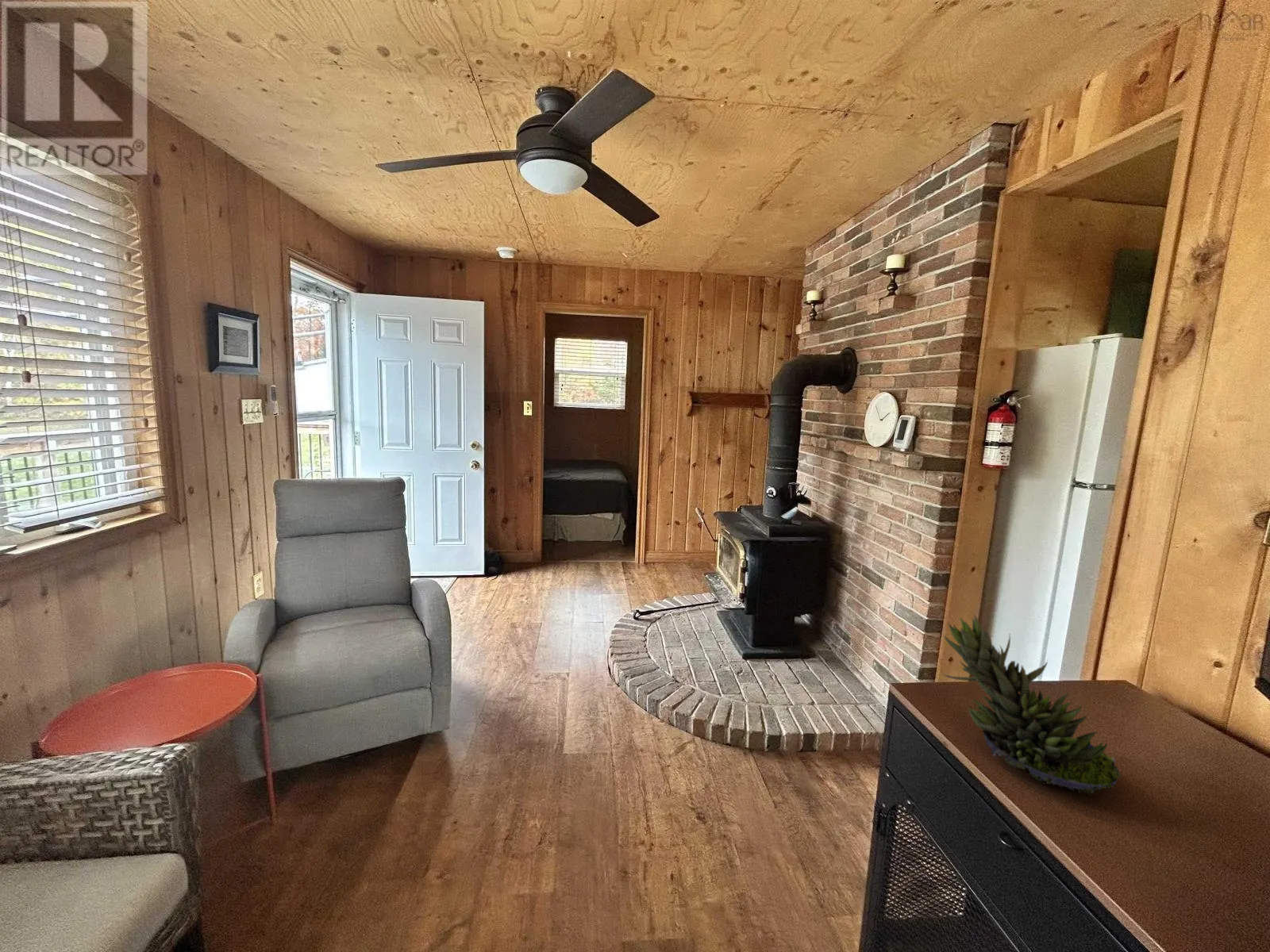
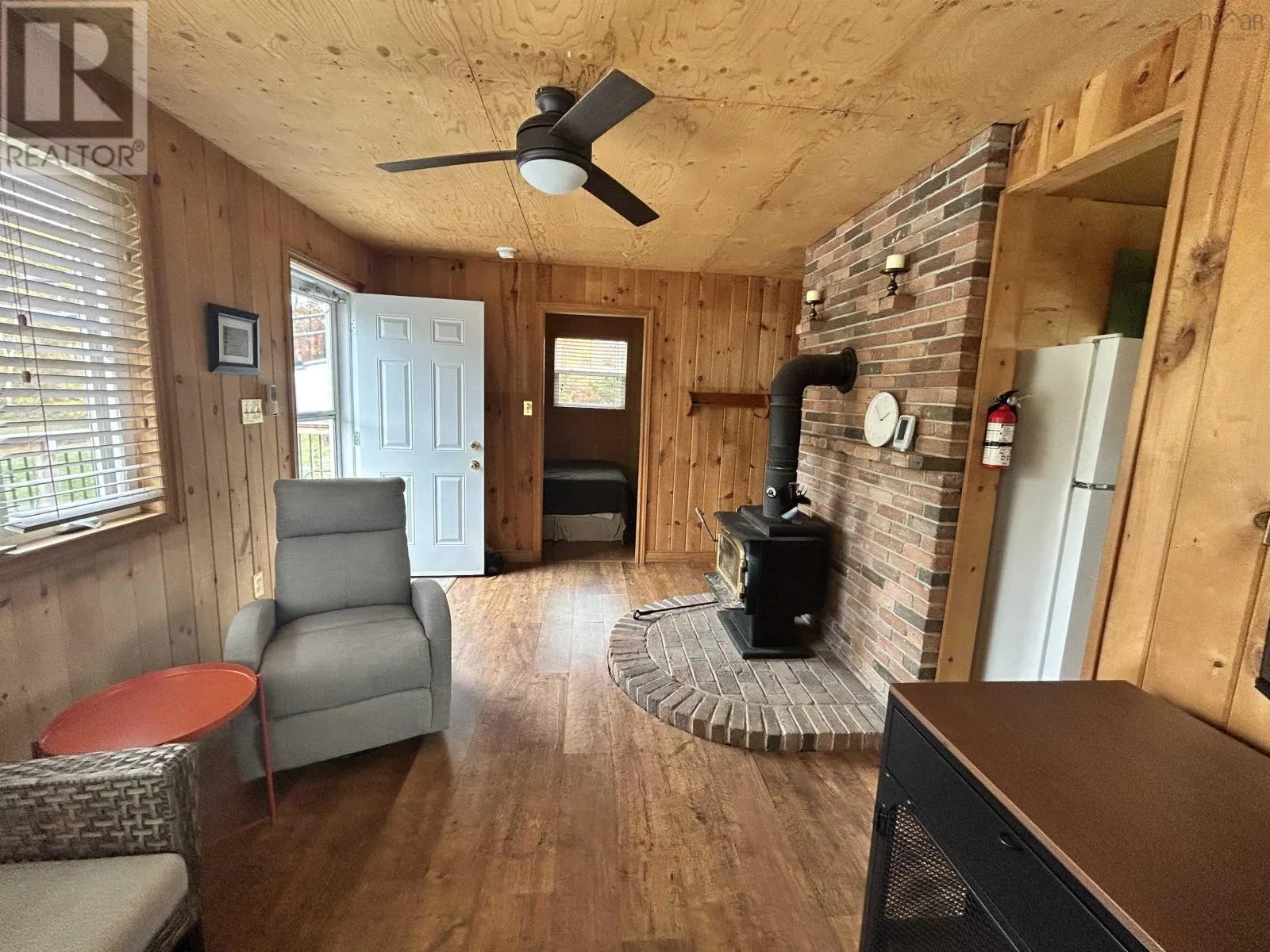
- succulent plant [941,613,1122,795]
